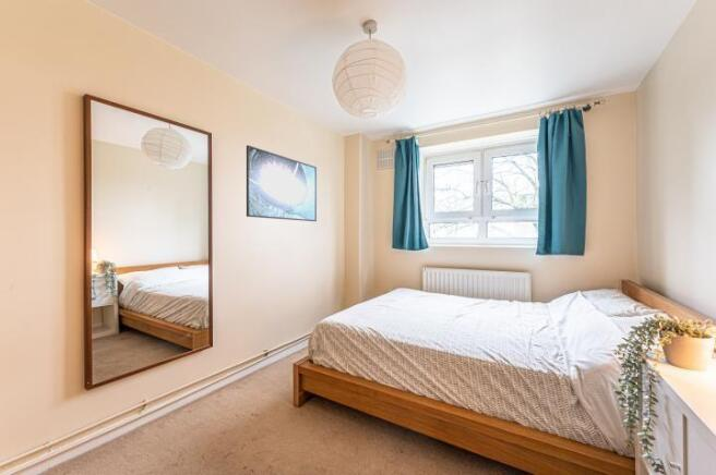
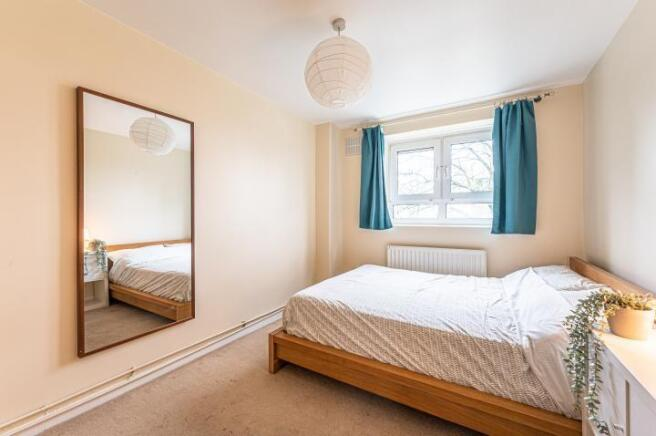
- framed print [246,144,318,222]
